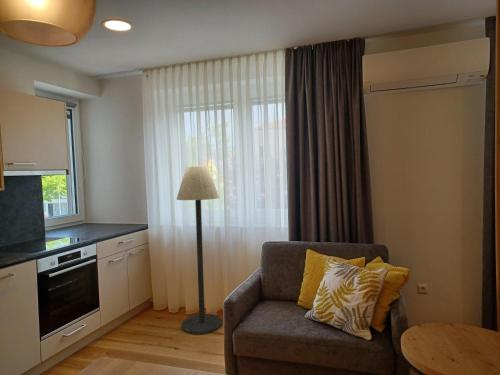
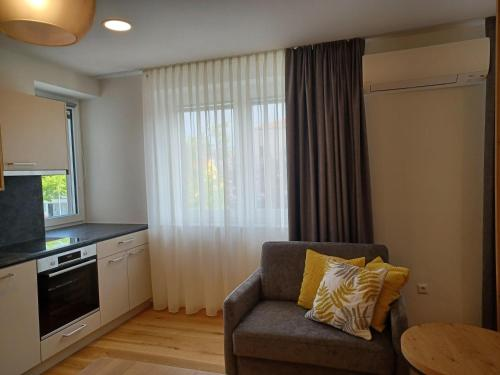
- floor lamp [175,165,223,335]
